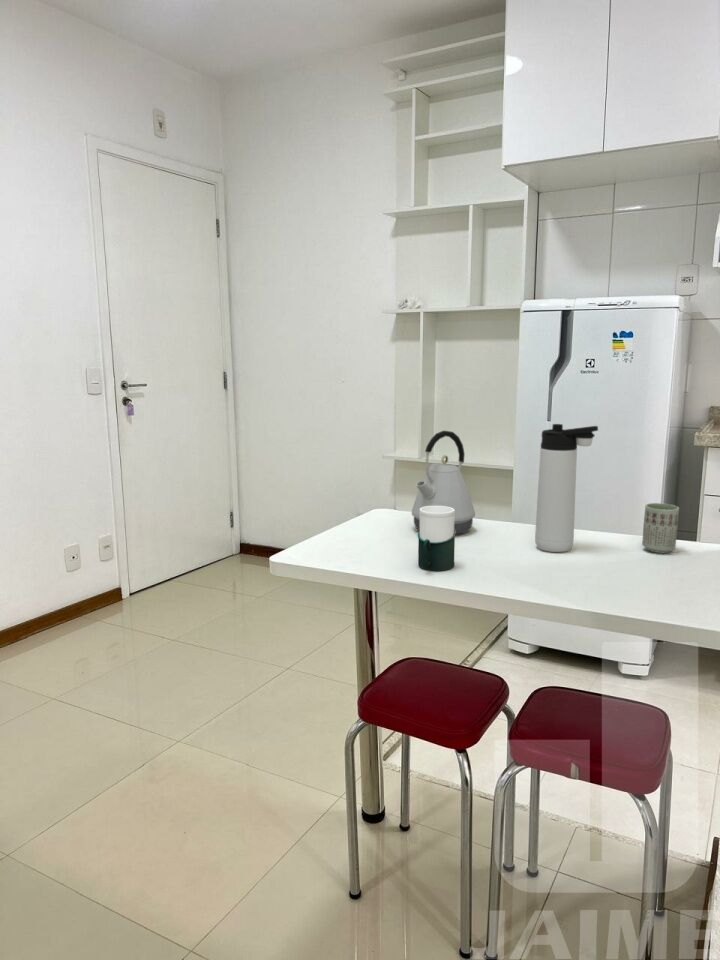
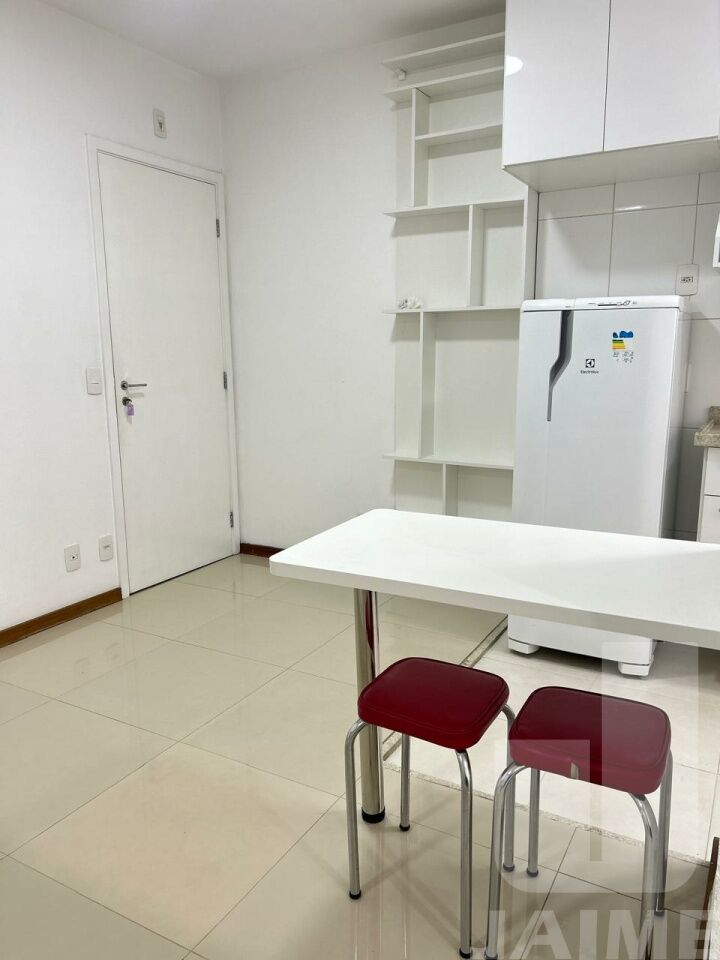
- thermos bottle [534,423,599,553]
- kettle [411,430,476,536]
- cup [641,502,680,554]
- cup [417,506,456,572]
